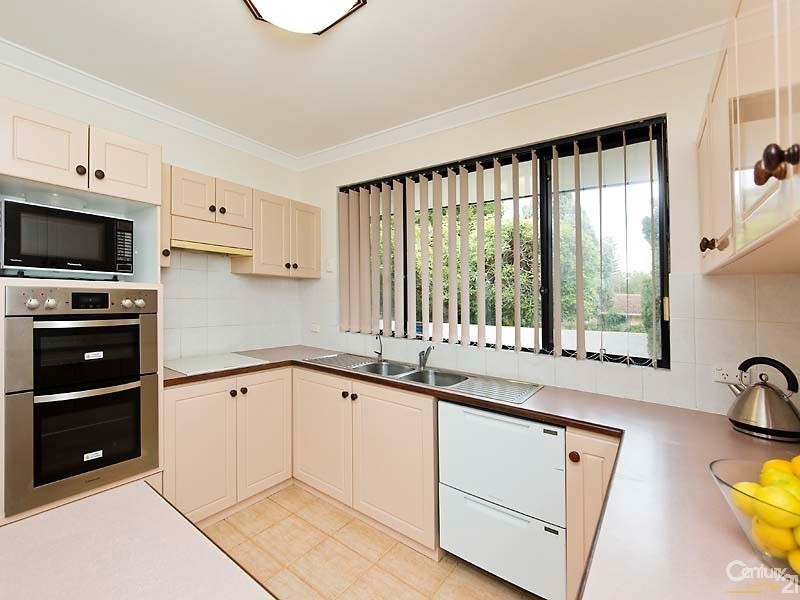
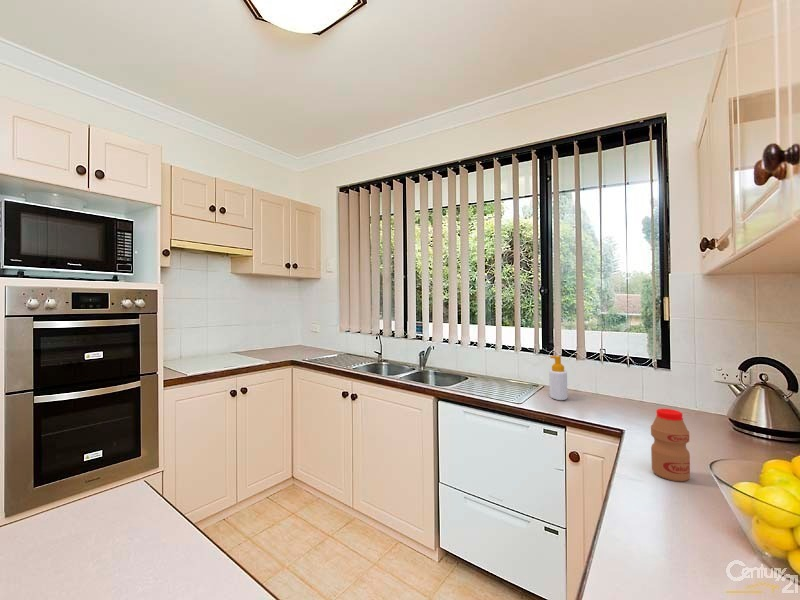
+ soap bottle [548,355,568,401]
+ bottle [650,408,691,483]
